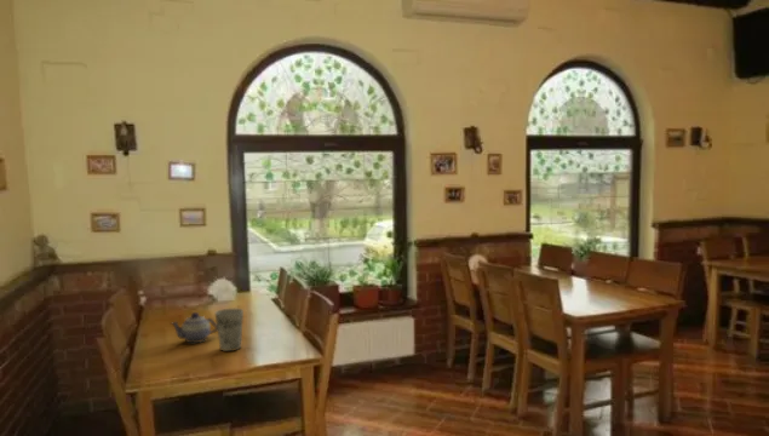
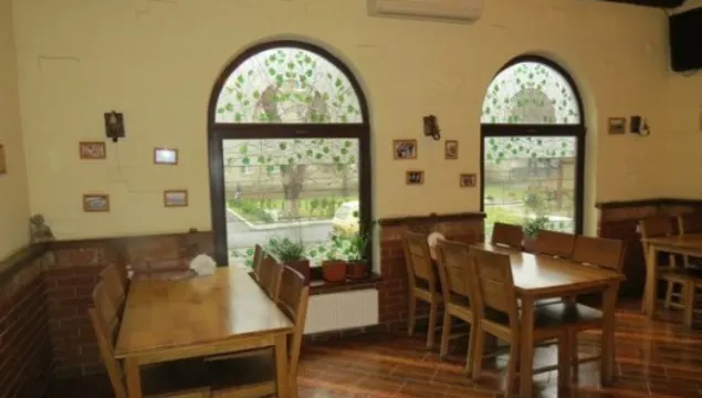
- cup [213,308,245,352]
- teapot [170,311,218,344]
